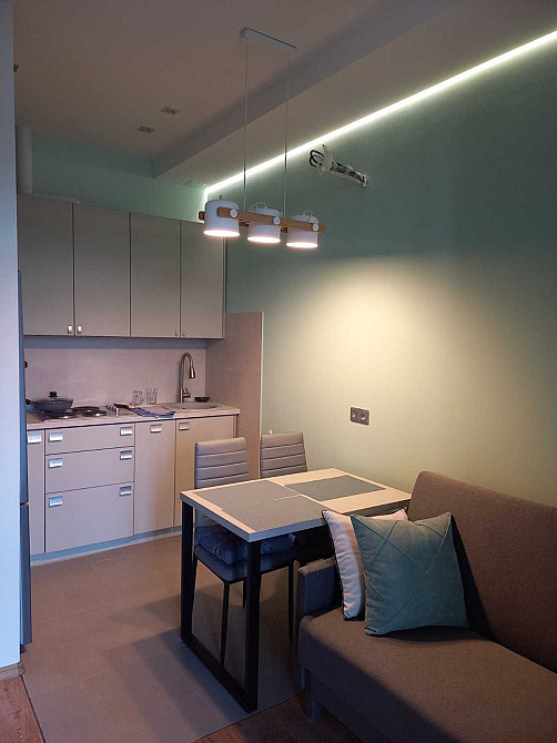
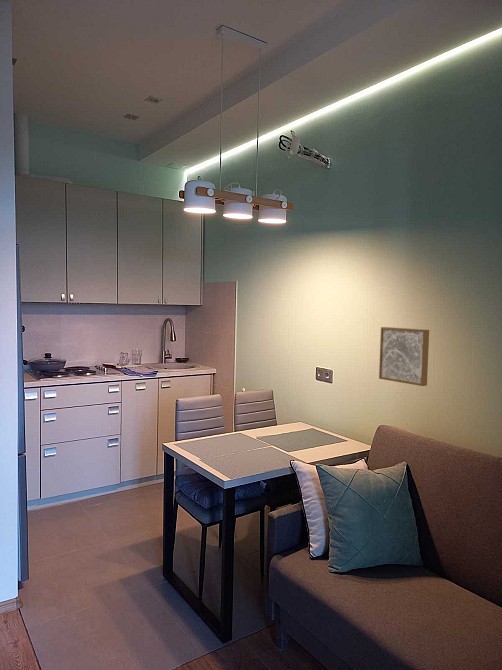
+ wall art [378,326,430,387]
